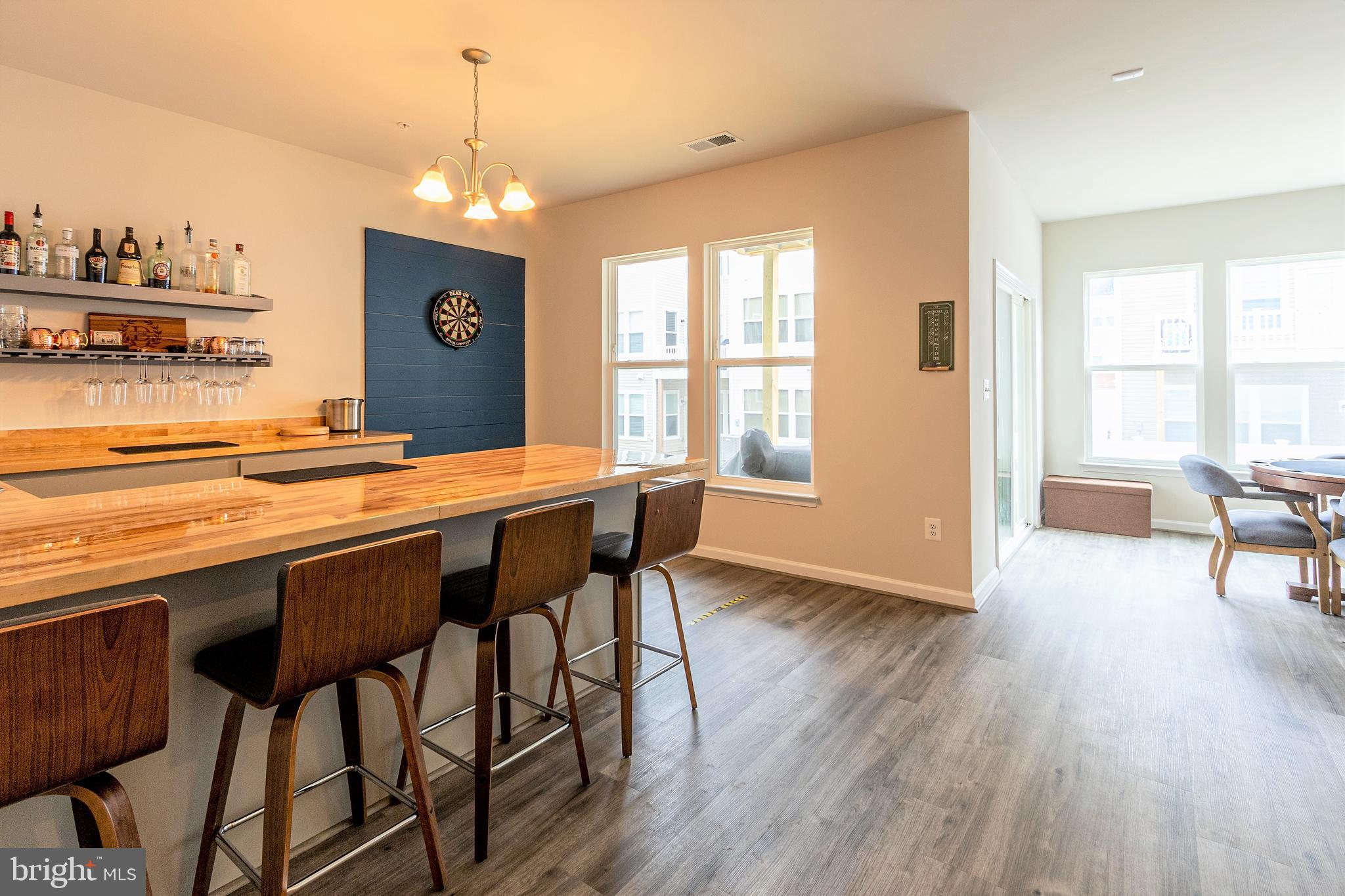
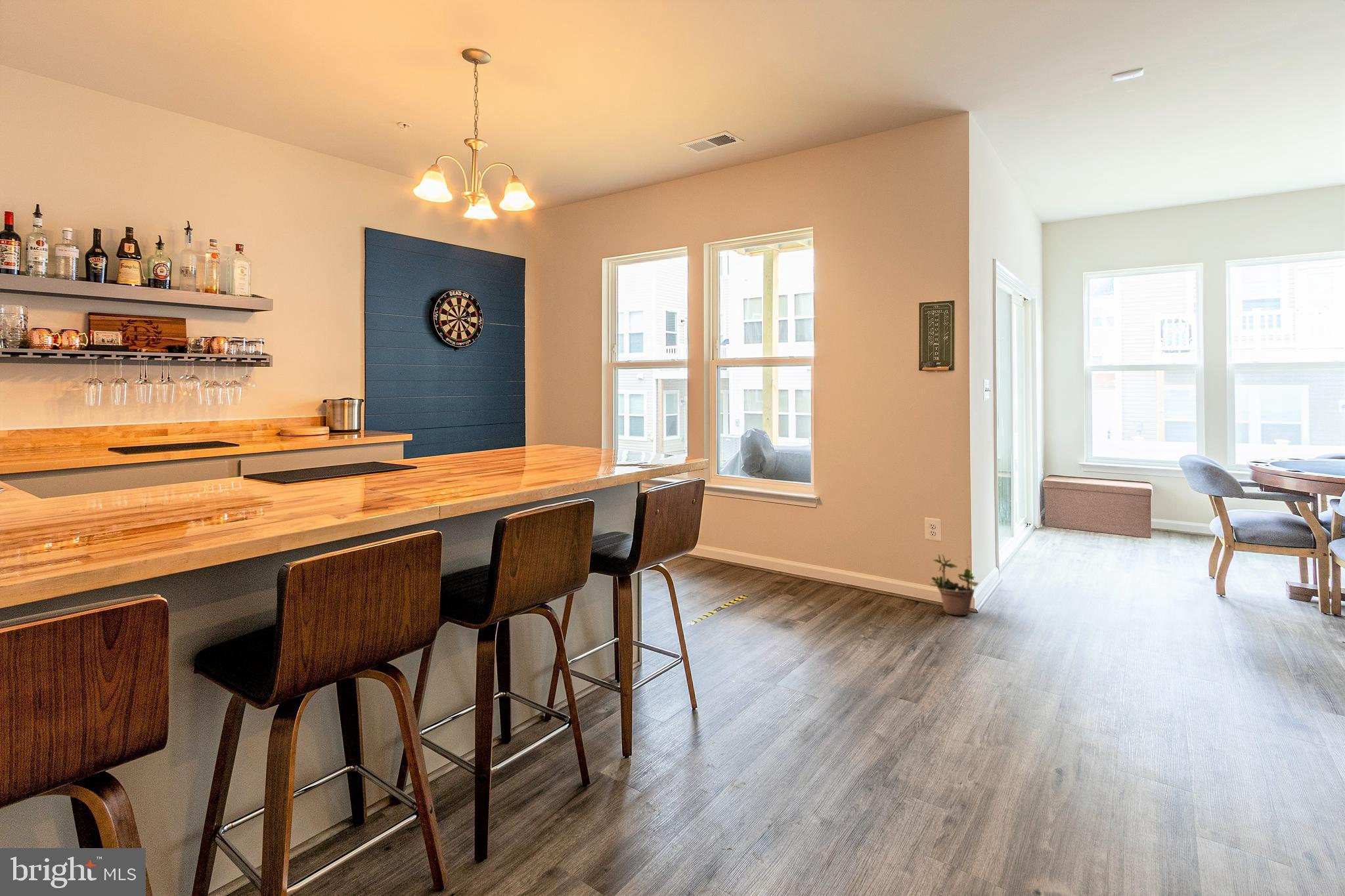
+ potted plant [929,553,979,616]
